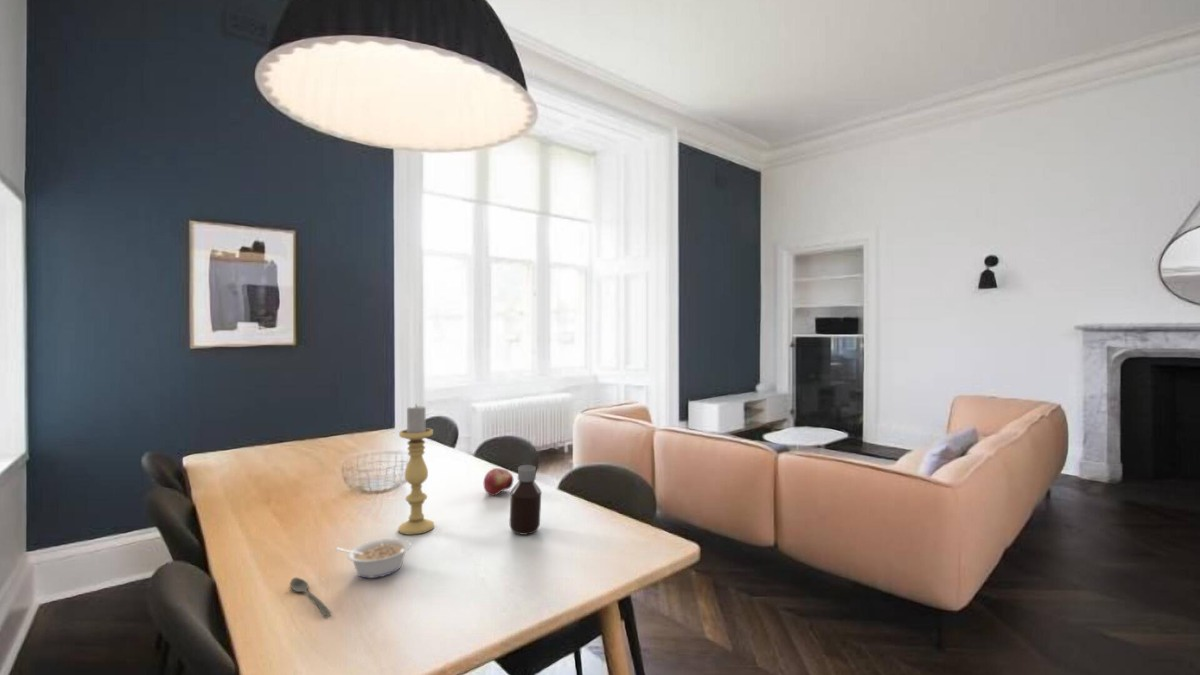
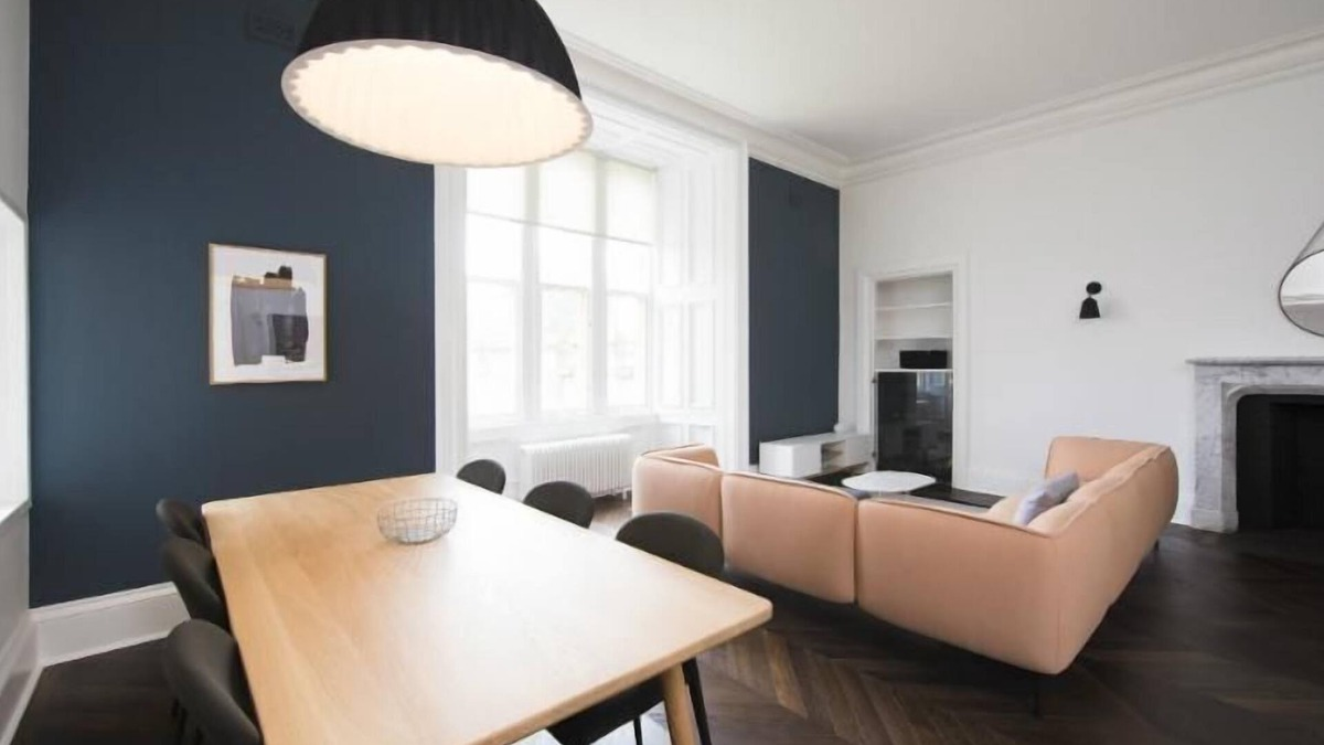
- legume [335,538,412,579]
- spoon [289,577,332,617]
- bottle [509,464,542,536]
- fruit [483,467,514,497]
- candle holder [397,403,435,536]
